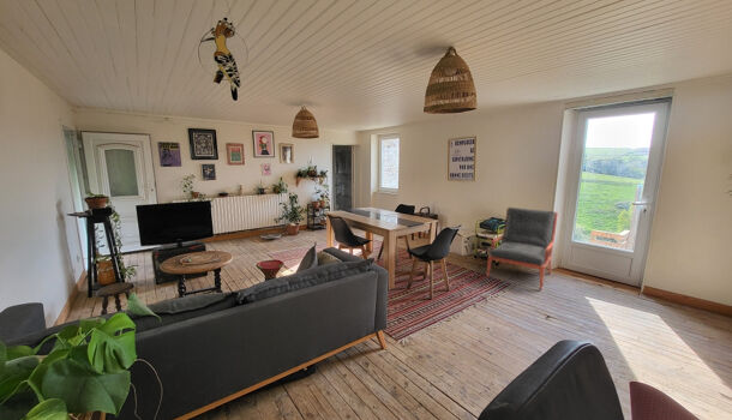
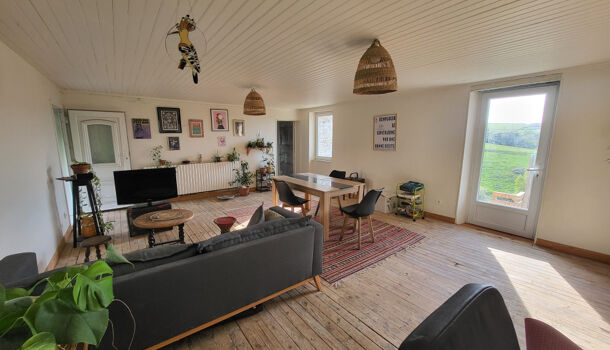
- armchair [486,206,559,290]
